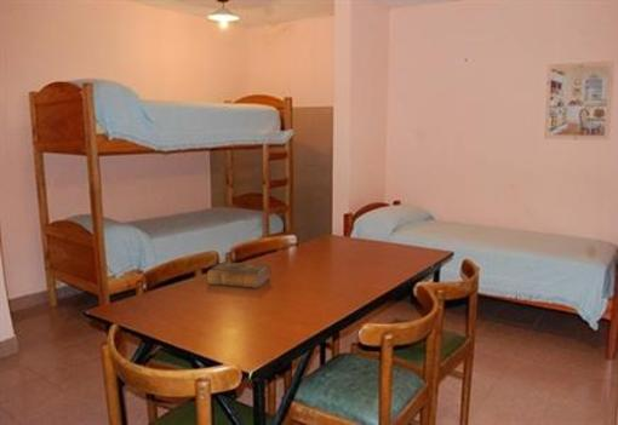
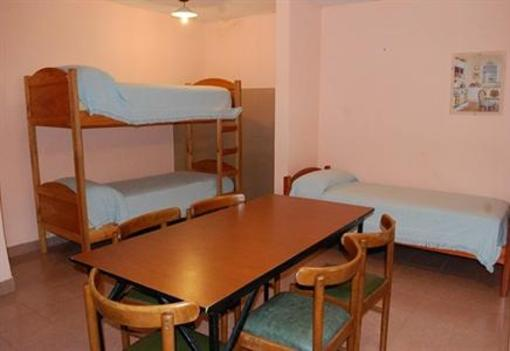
- book [206,262,271,289]
